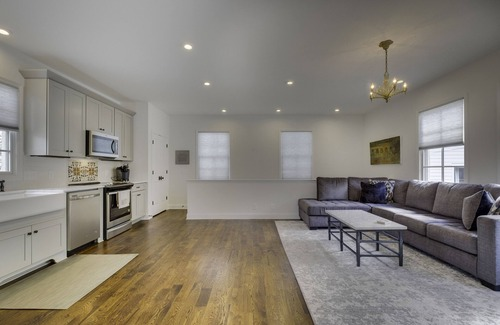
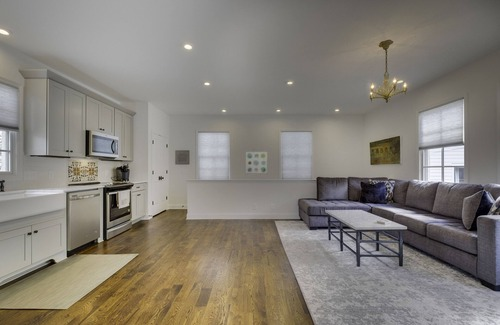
+ wall art [244,150,269,174]
